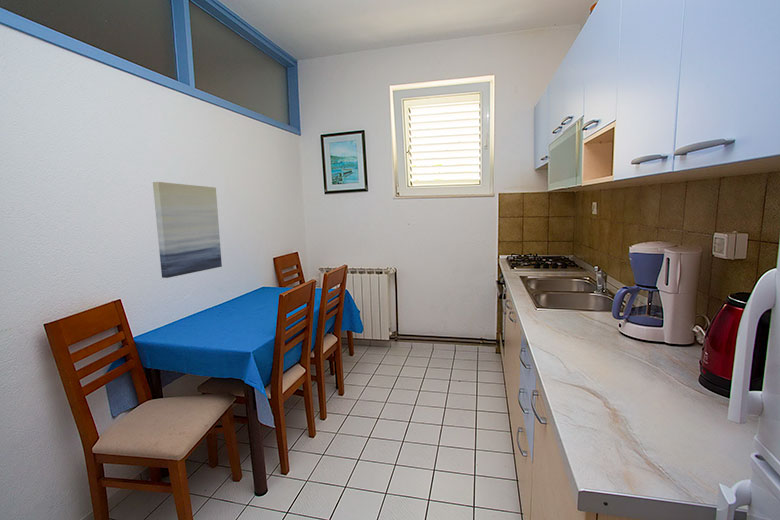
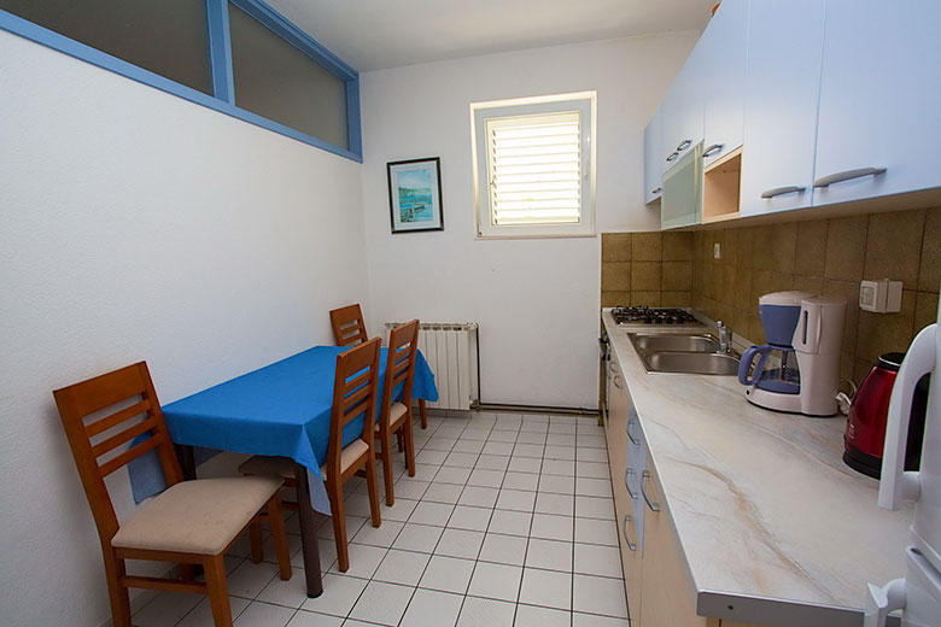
- wall art [152,181,223,279]
